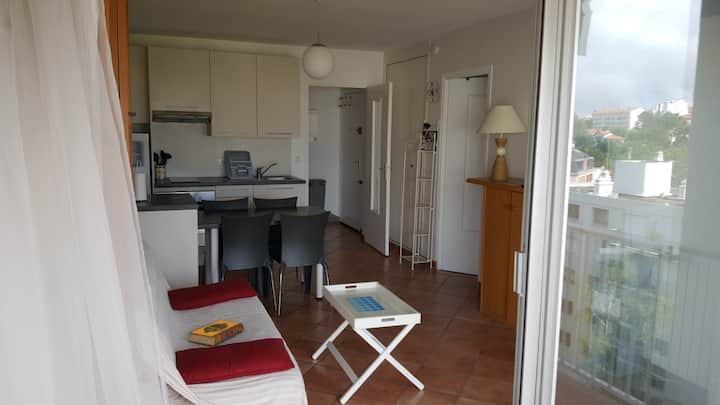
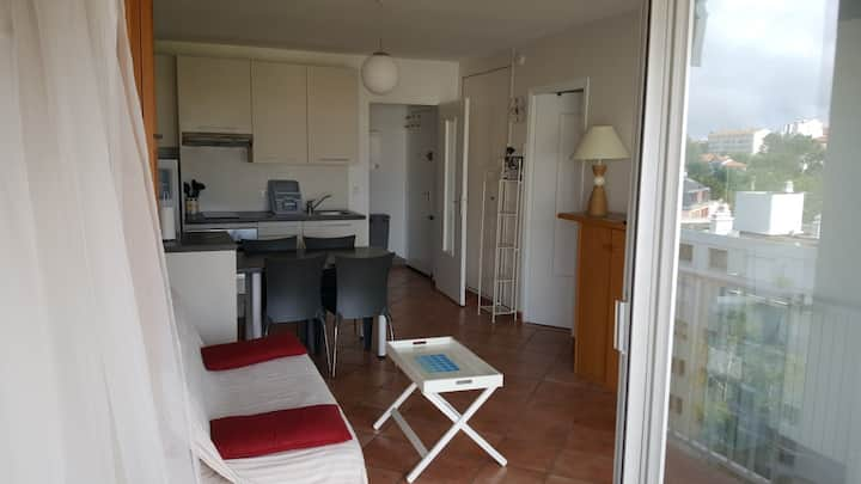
- hardback book [188,319,245,347]
